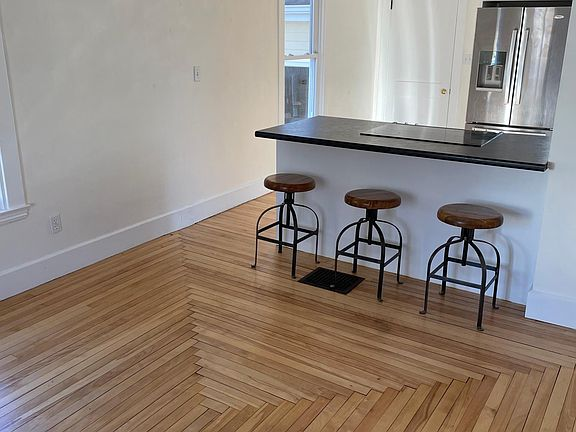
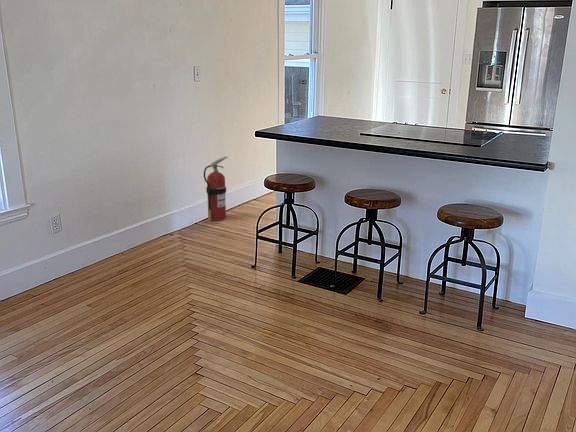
+ fire extinguisher [203,156,228,221]
